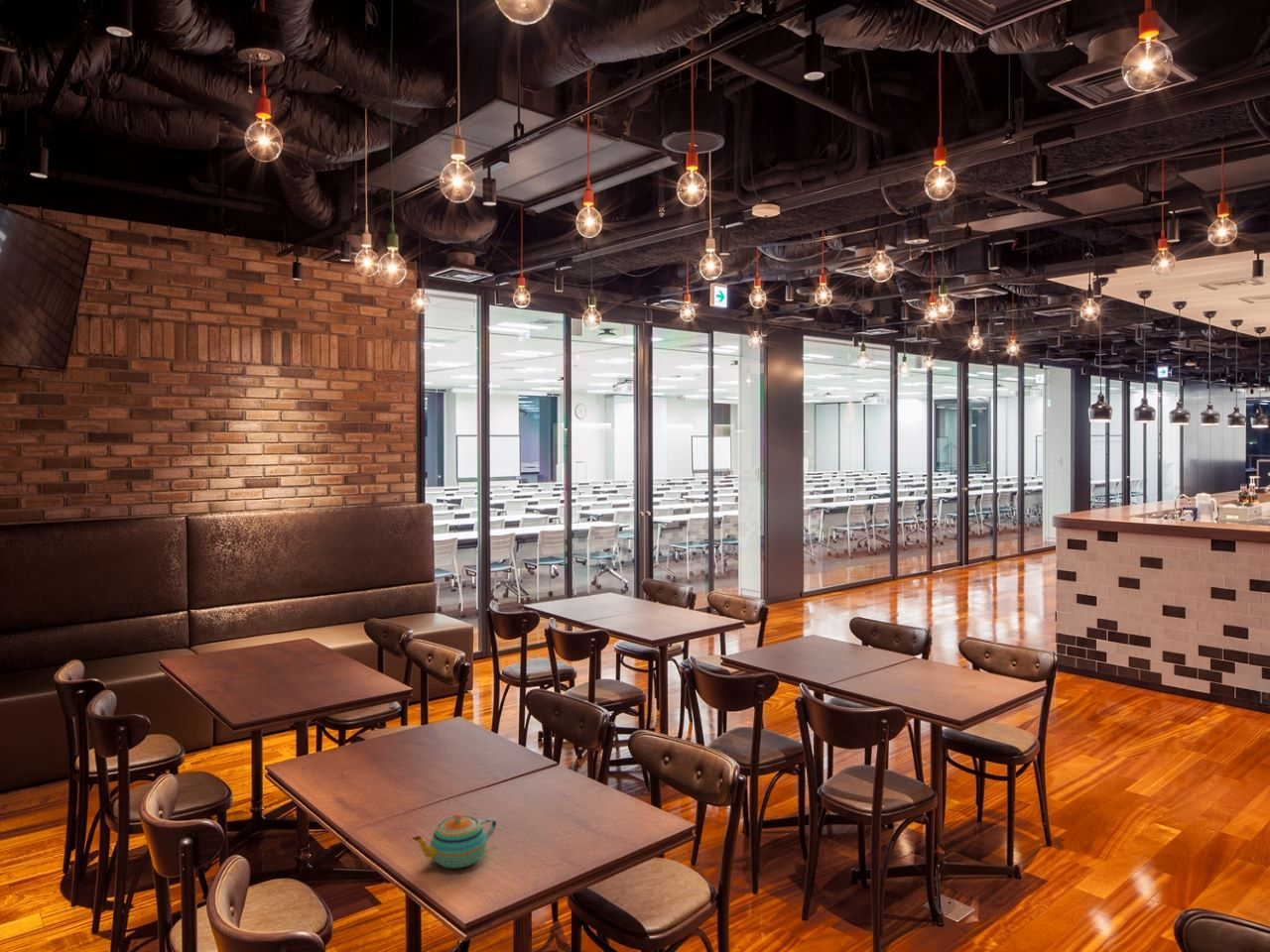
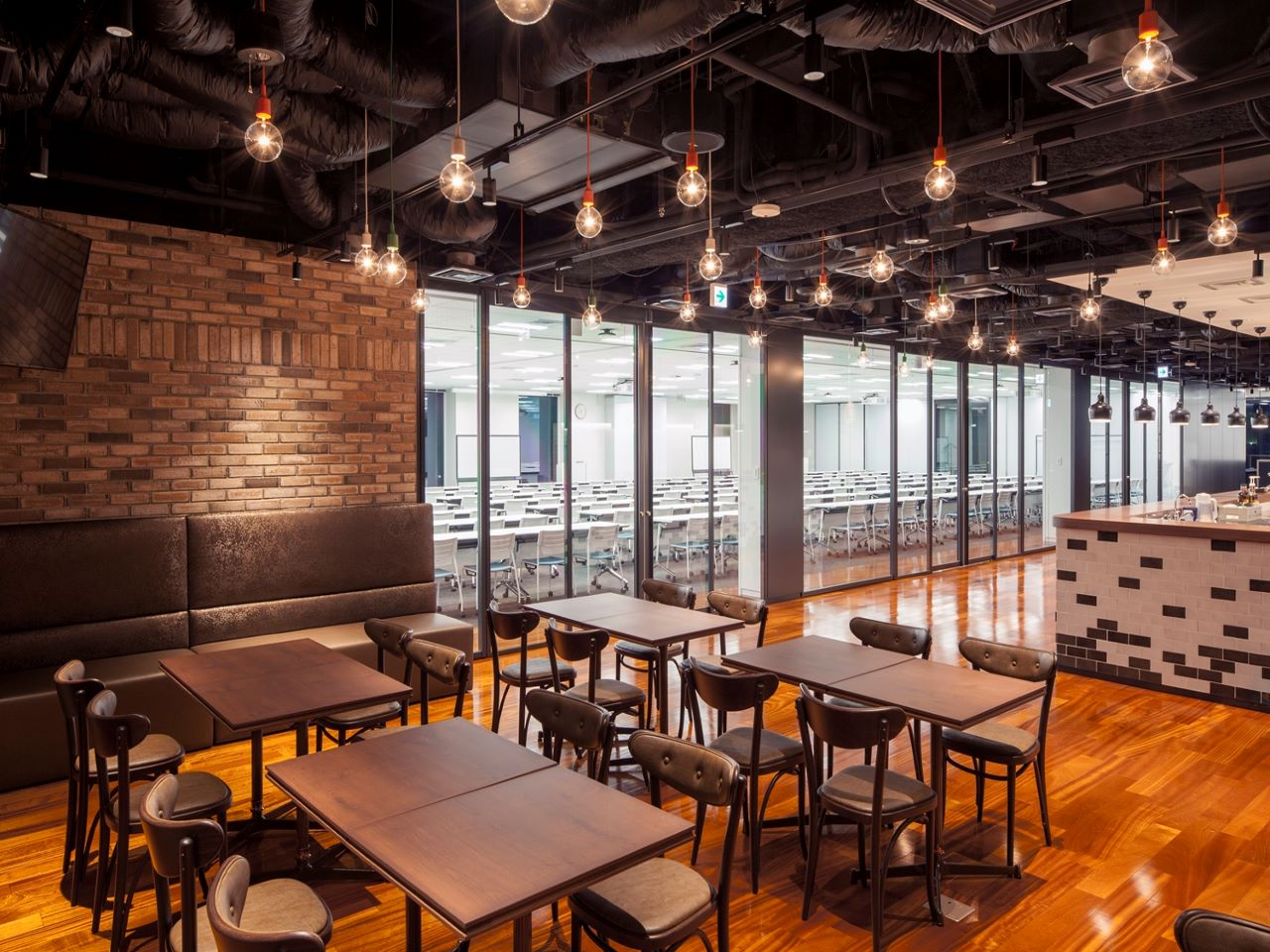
- teapot [411,812,498,870]
